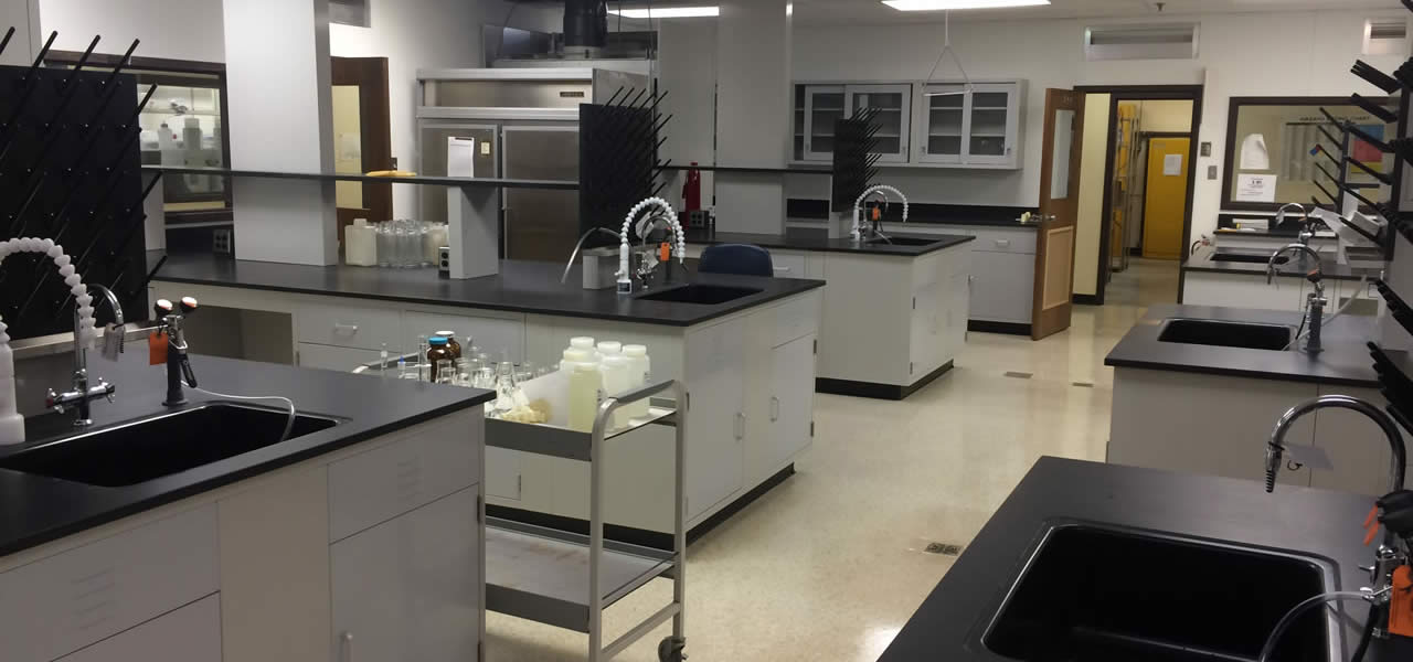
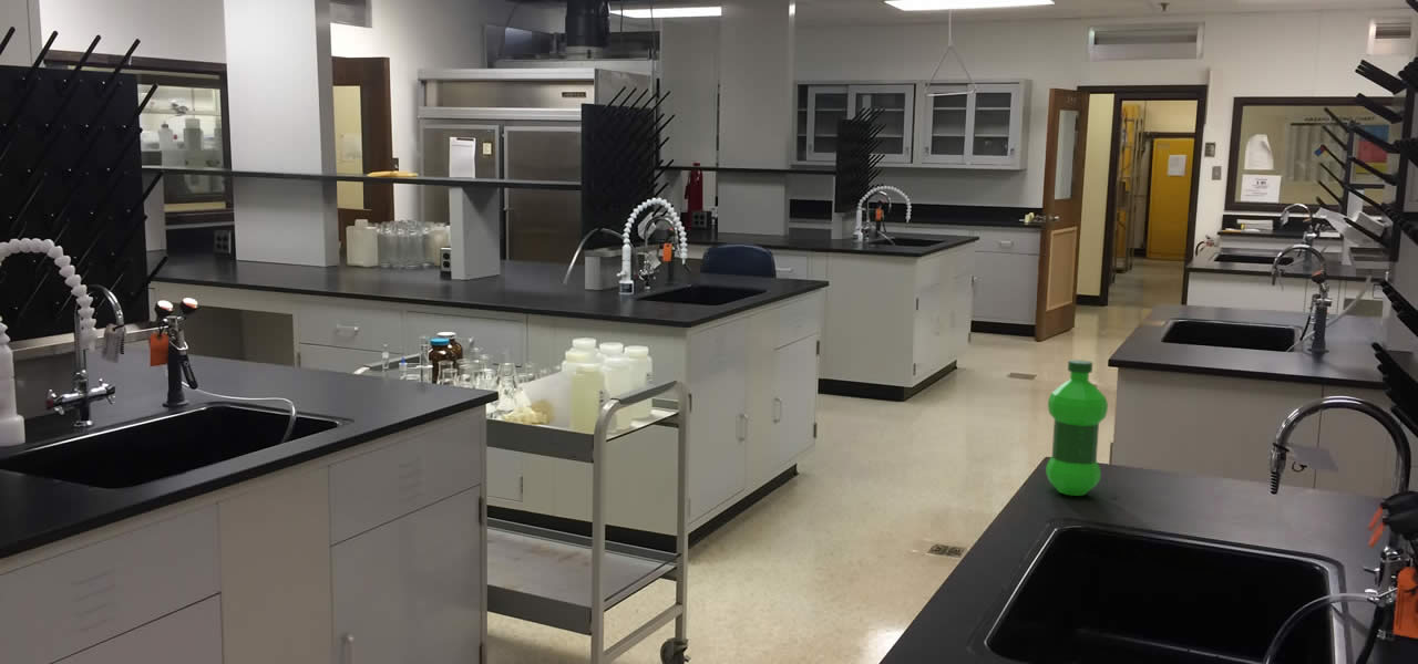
+ plastic bottle [1045,359,1109,497]
